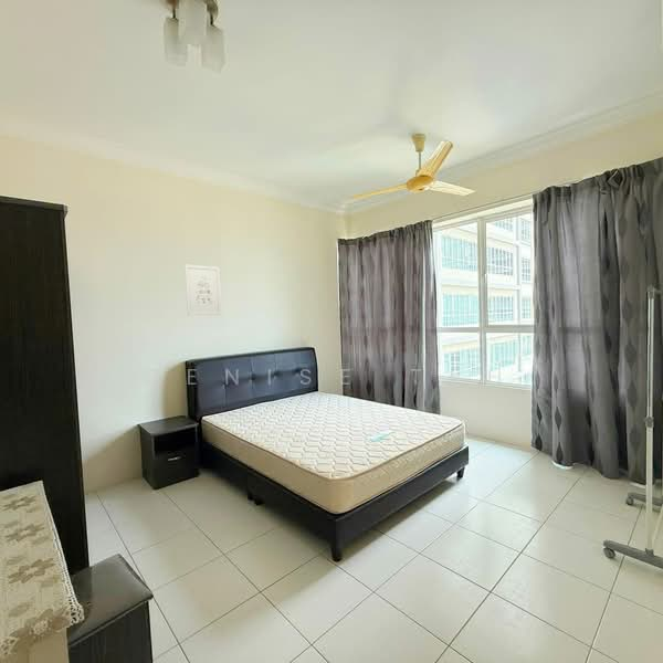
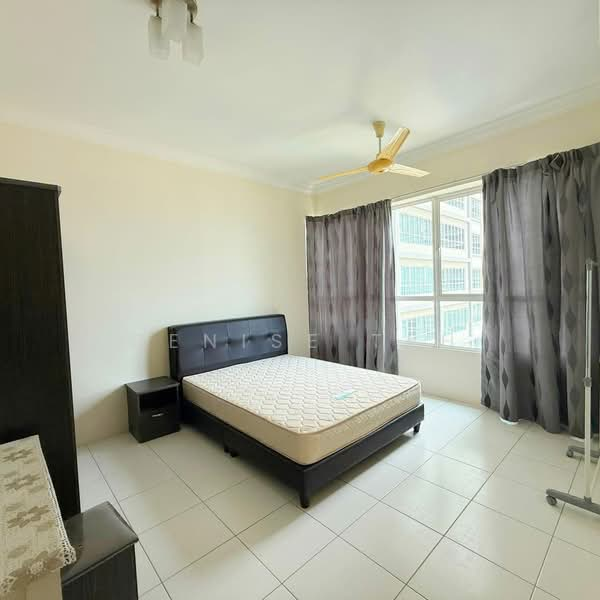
- wall art [183,264,222,316]
